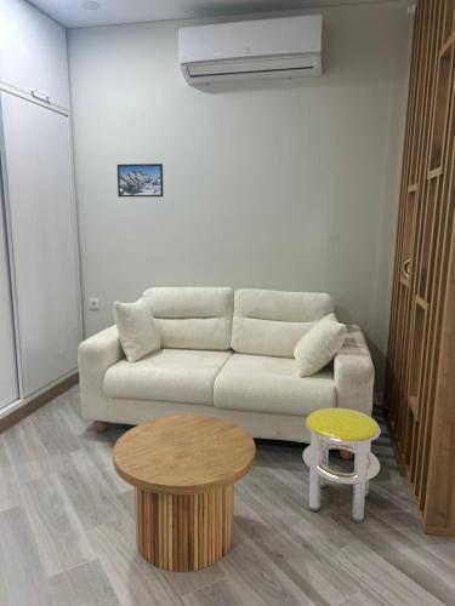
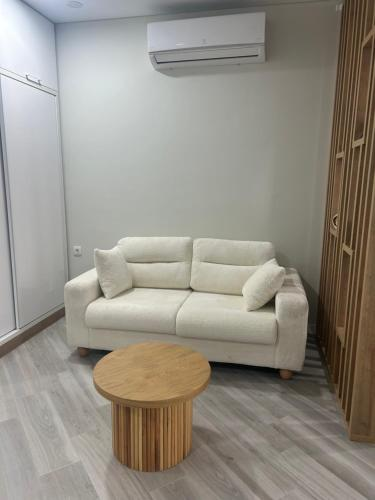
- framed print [116,162,165,198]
- stool [302,407,382,524]
